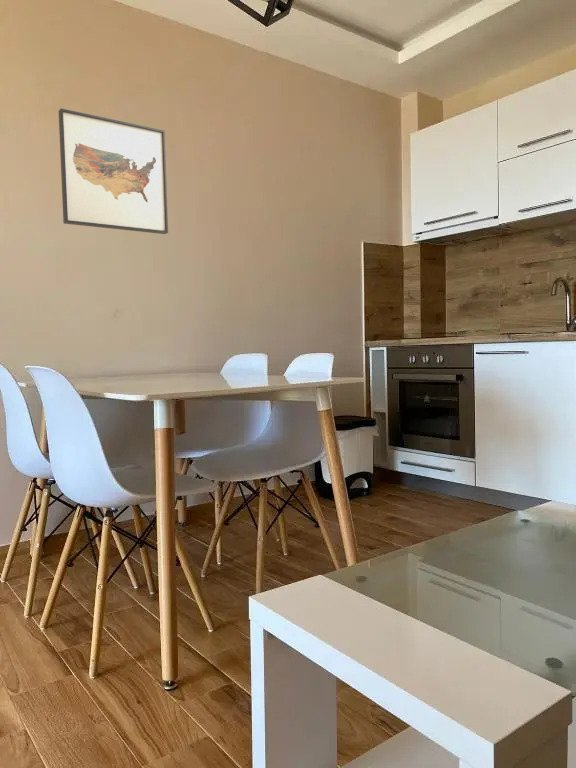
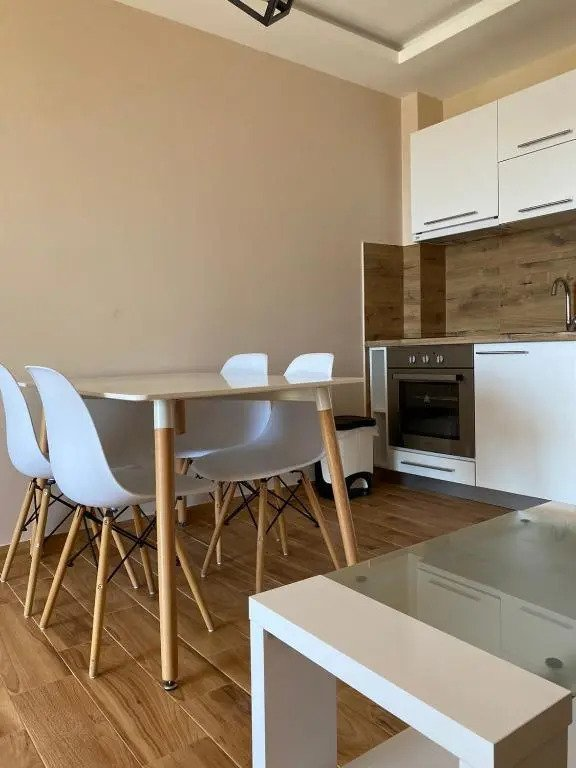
- wall art [58,108,169,235]
